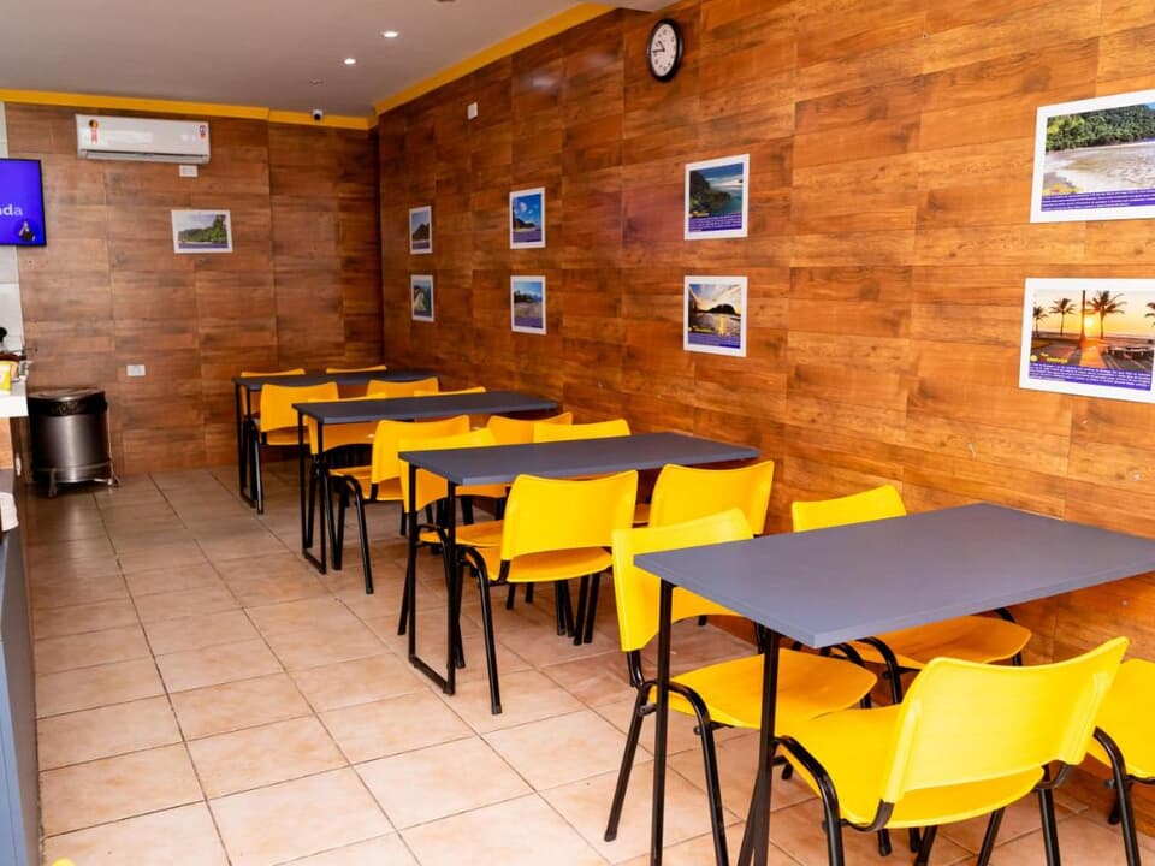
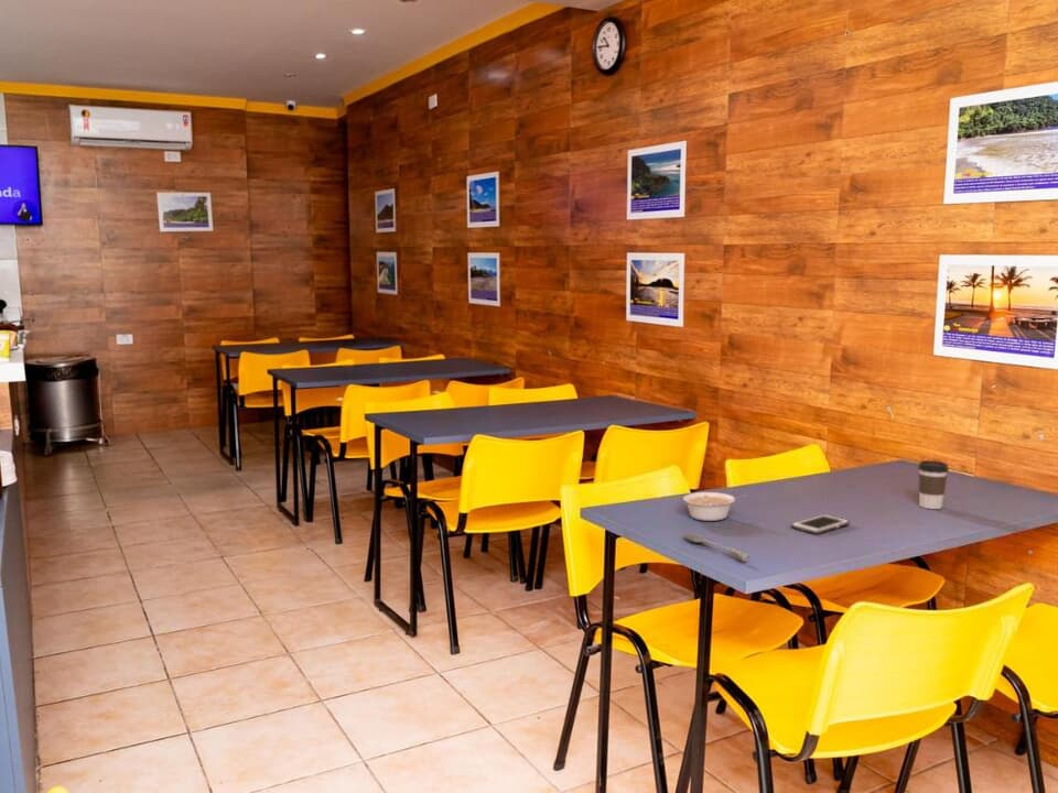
+ coffee cup [917,459,950,510]
+ soupspoon [683,532,749,563]
+ legume [682,491,747,522]
+ cell phone [790,513,851,535]
